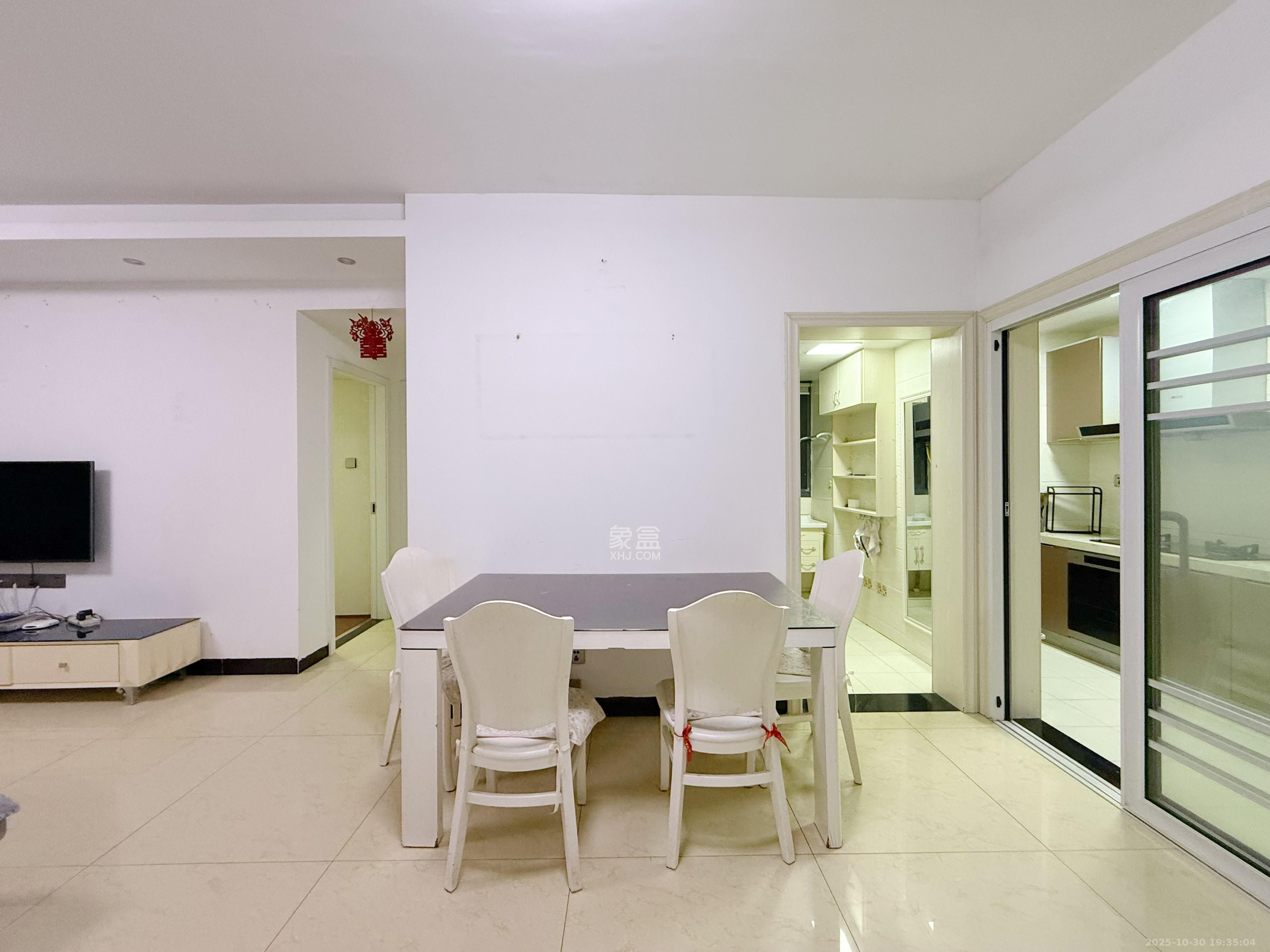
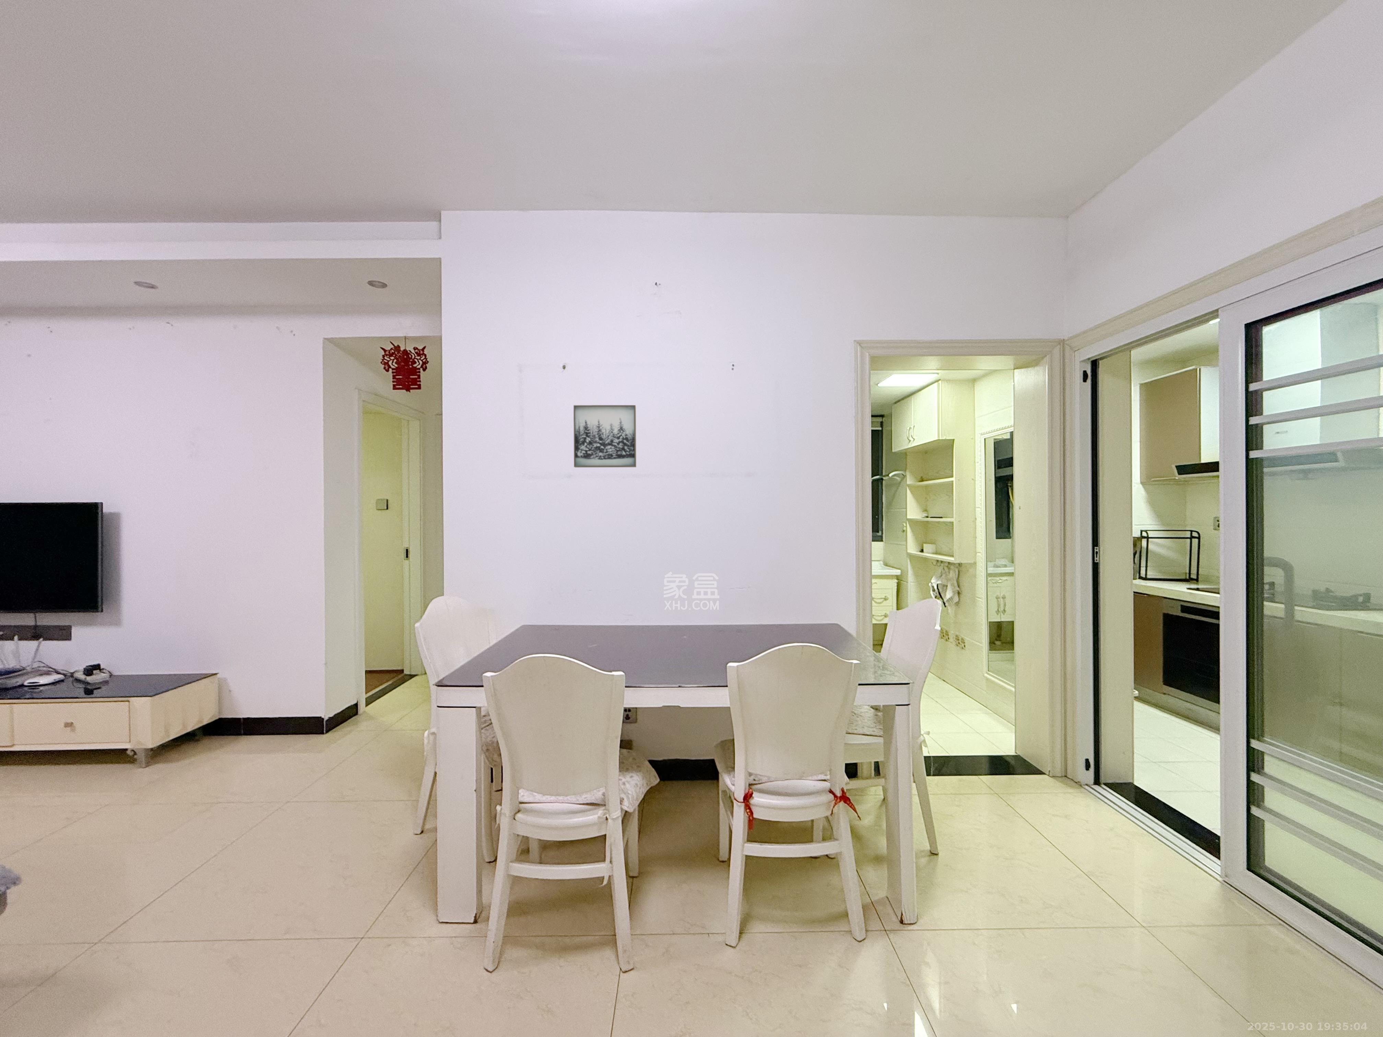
+ wall art [573,404,637,467]
